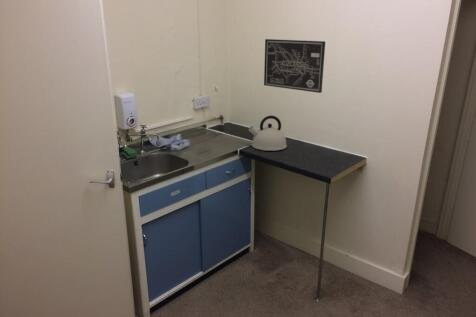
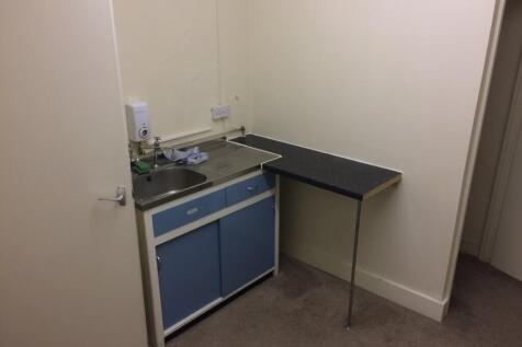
- wall art [263,38,326,94]
- kettle [248,115,288,152]
